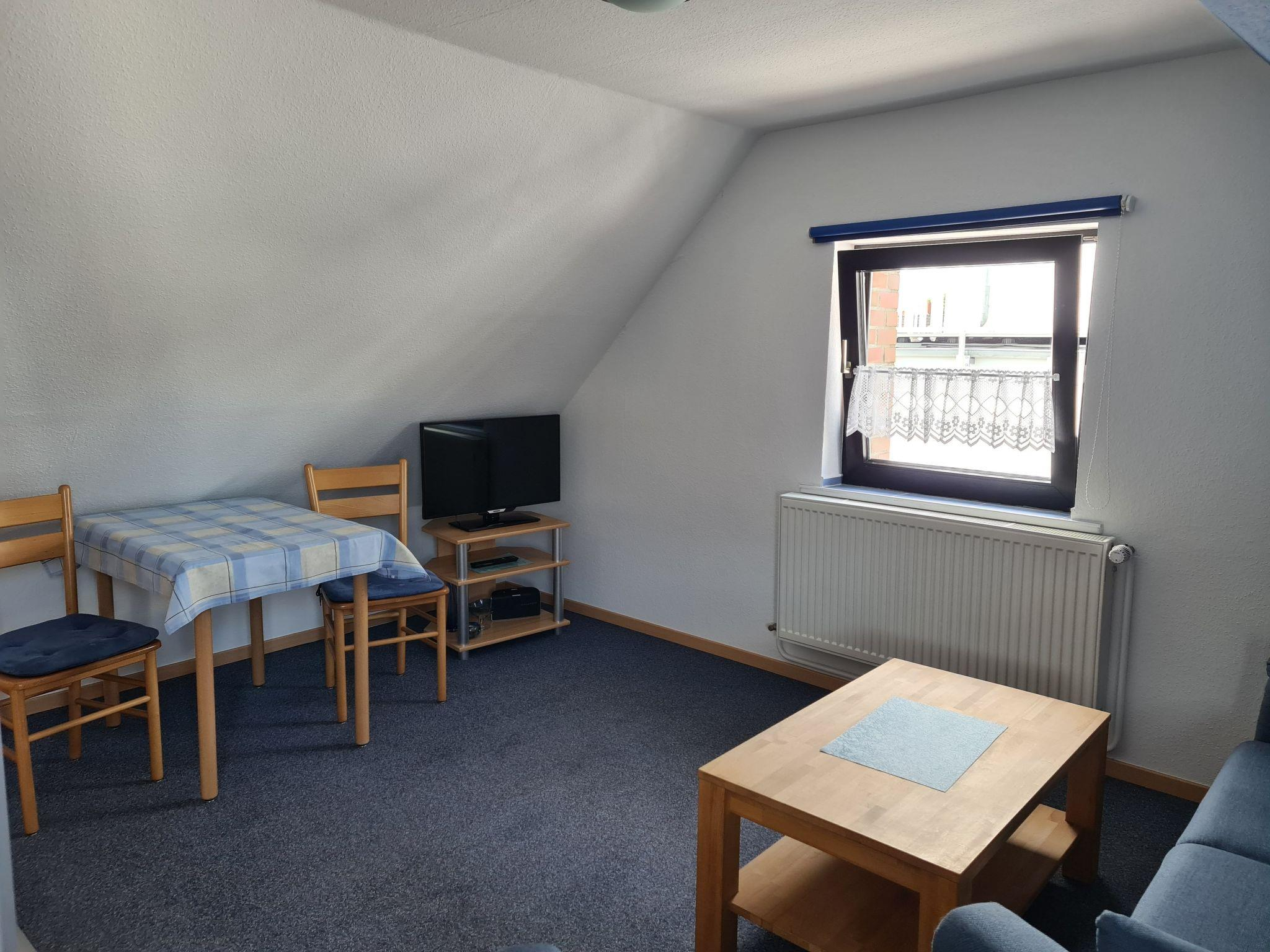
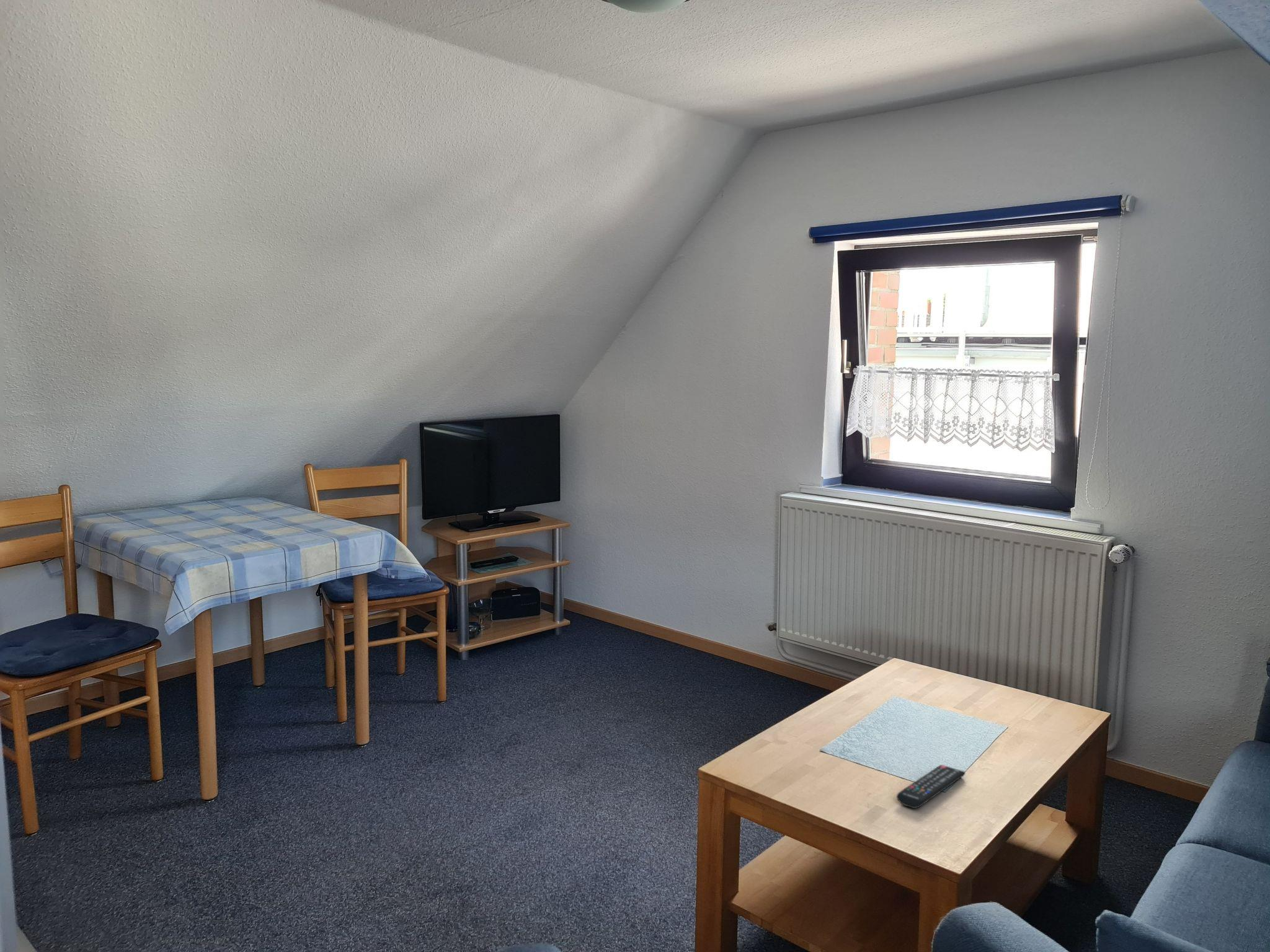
+ remote control [896,764,966,809]
